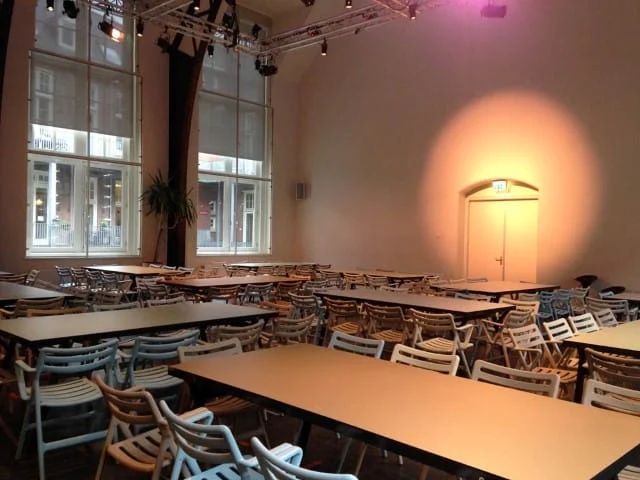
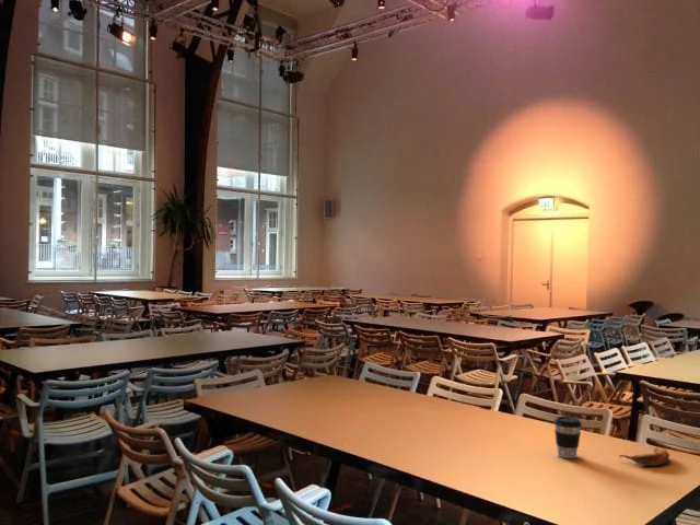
+ banana [618,446,670,467]
+ coffee cup [553,416,583,459]
